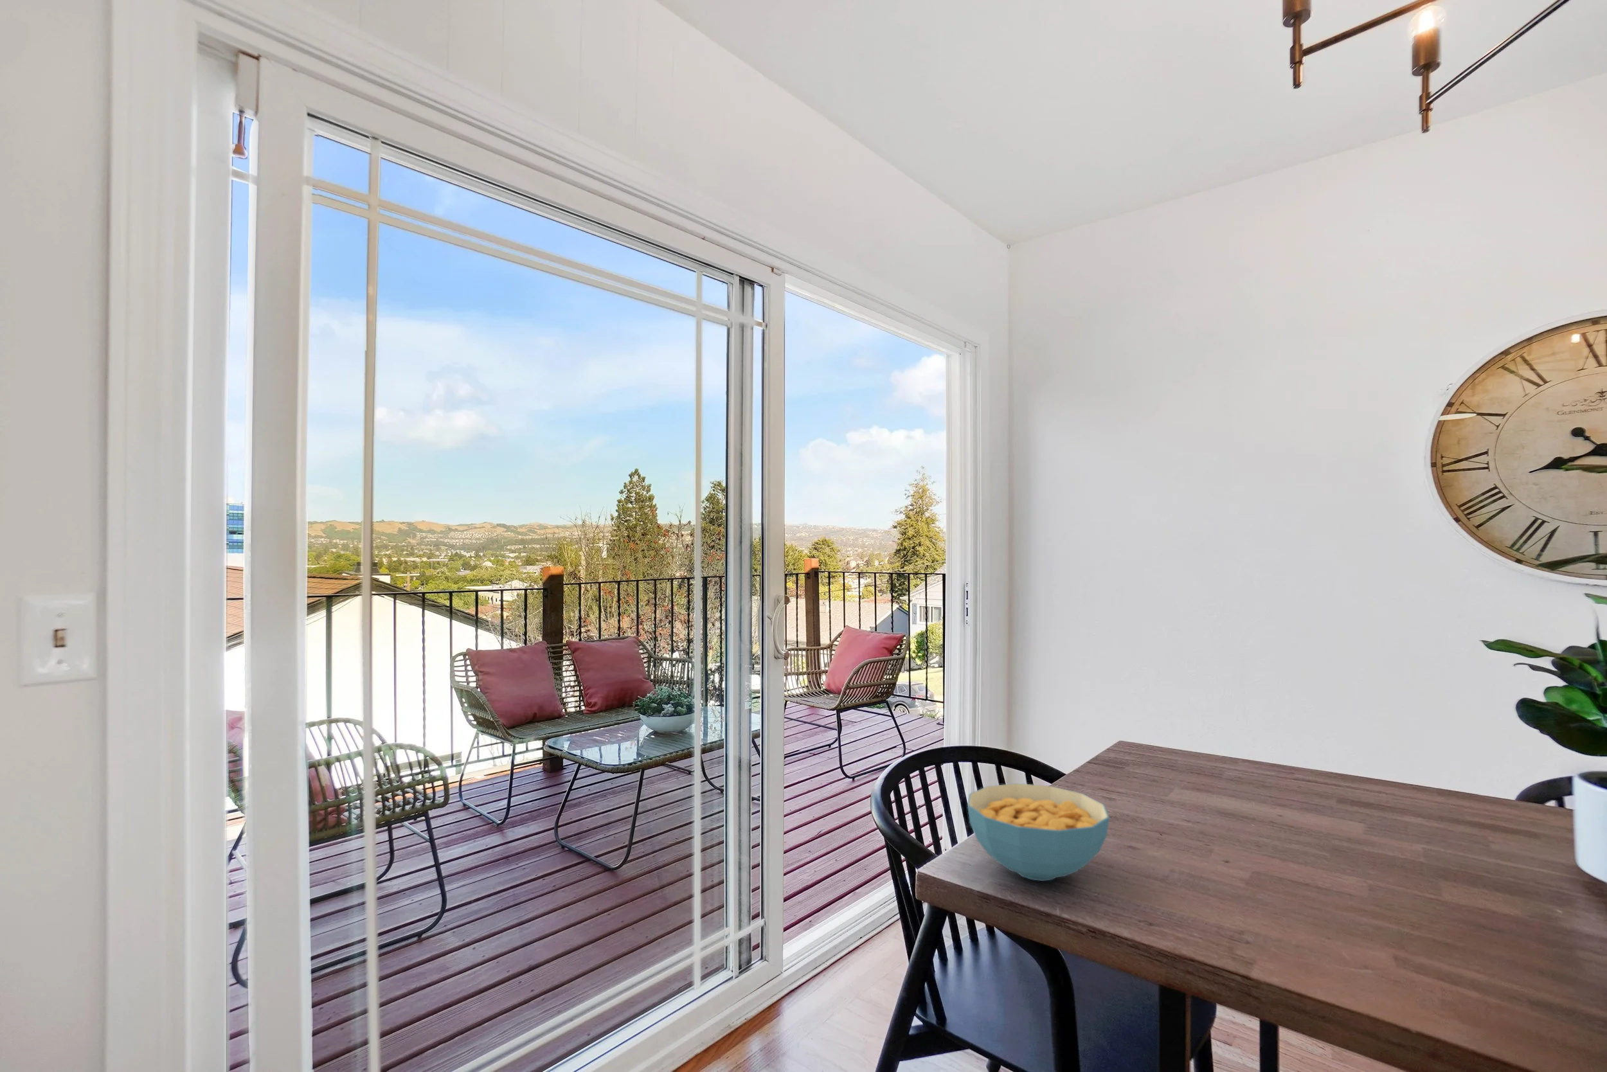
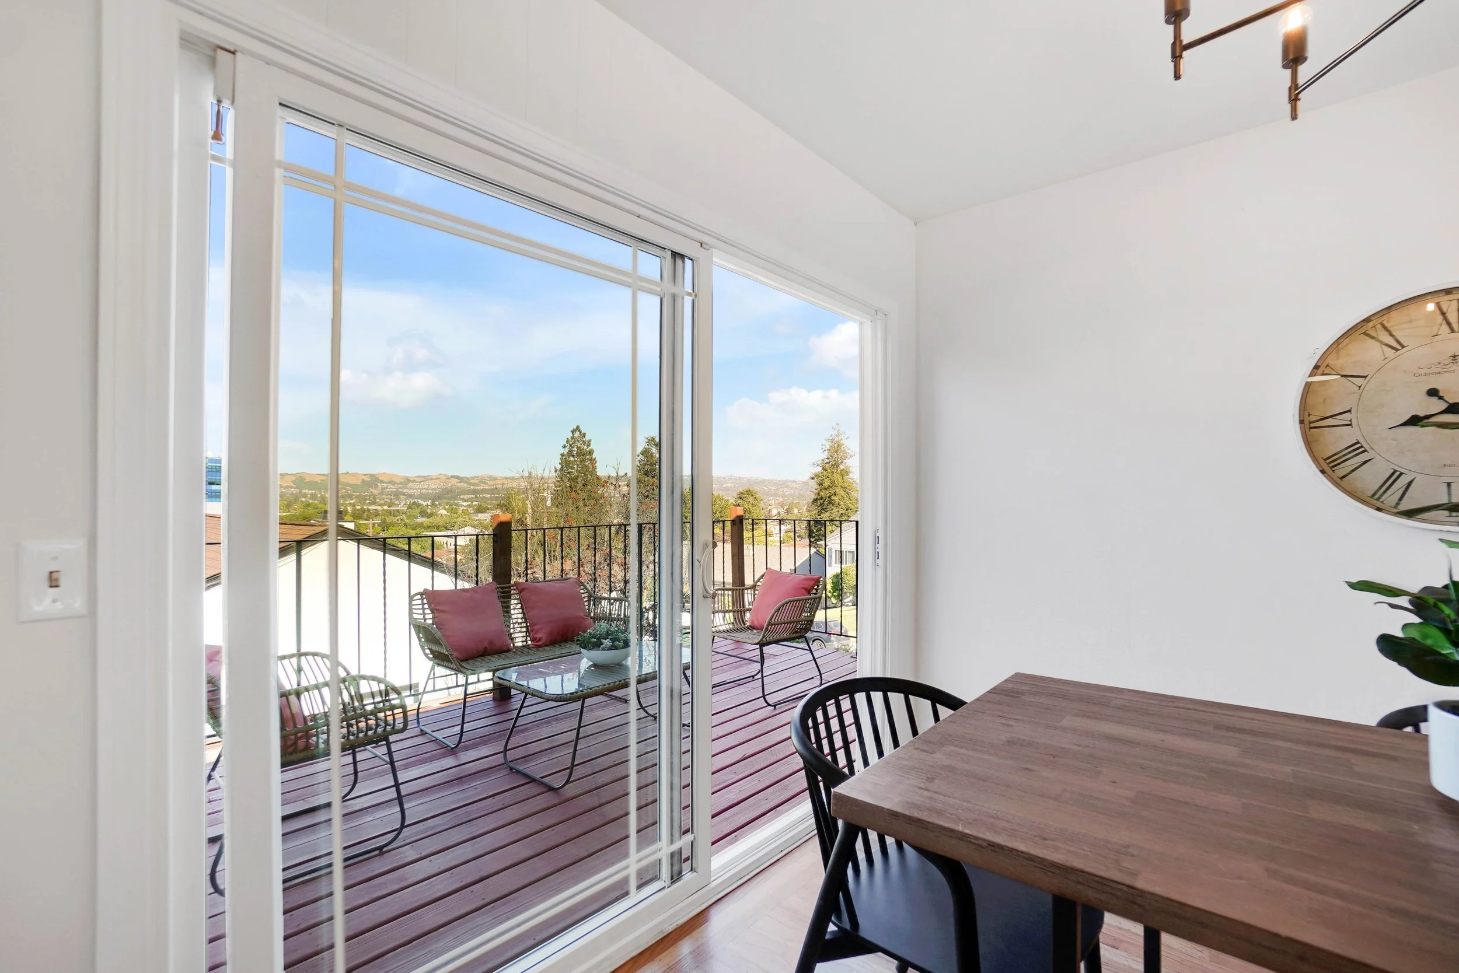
- cereal bowl [967,782,1110,882]
